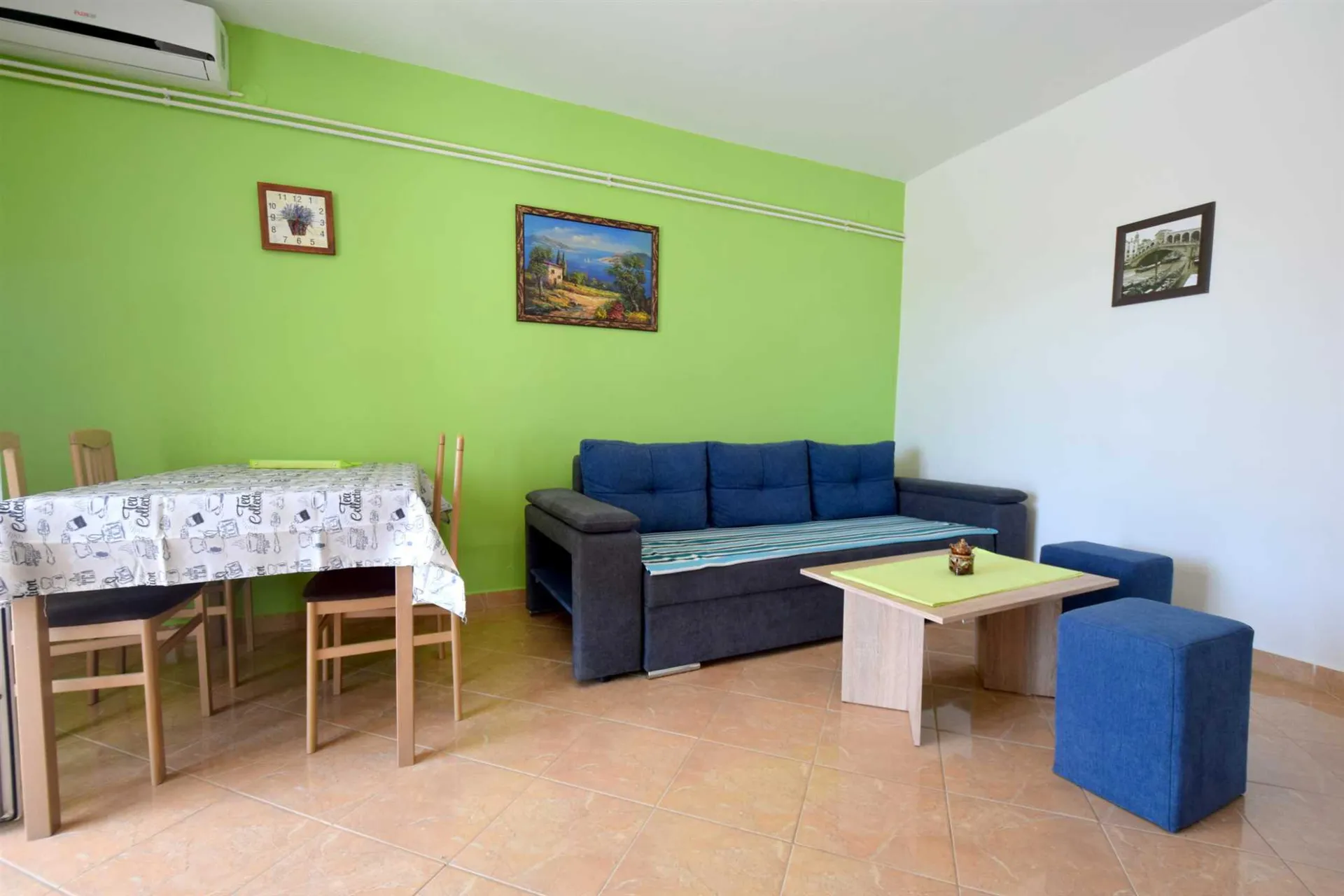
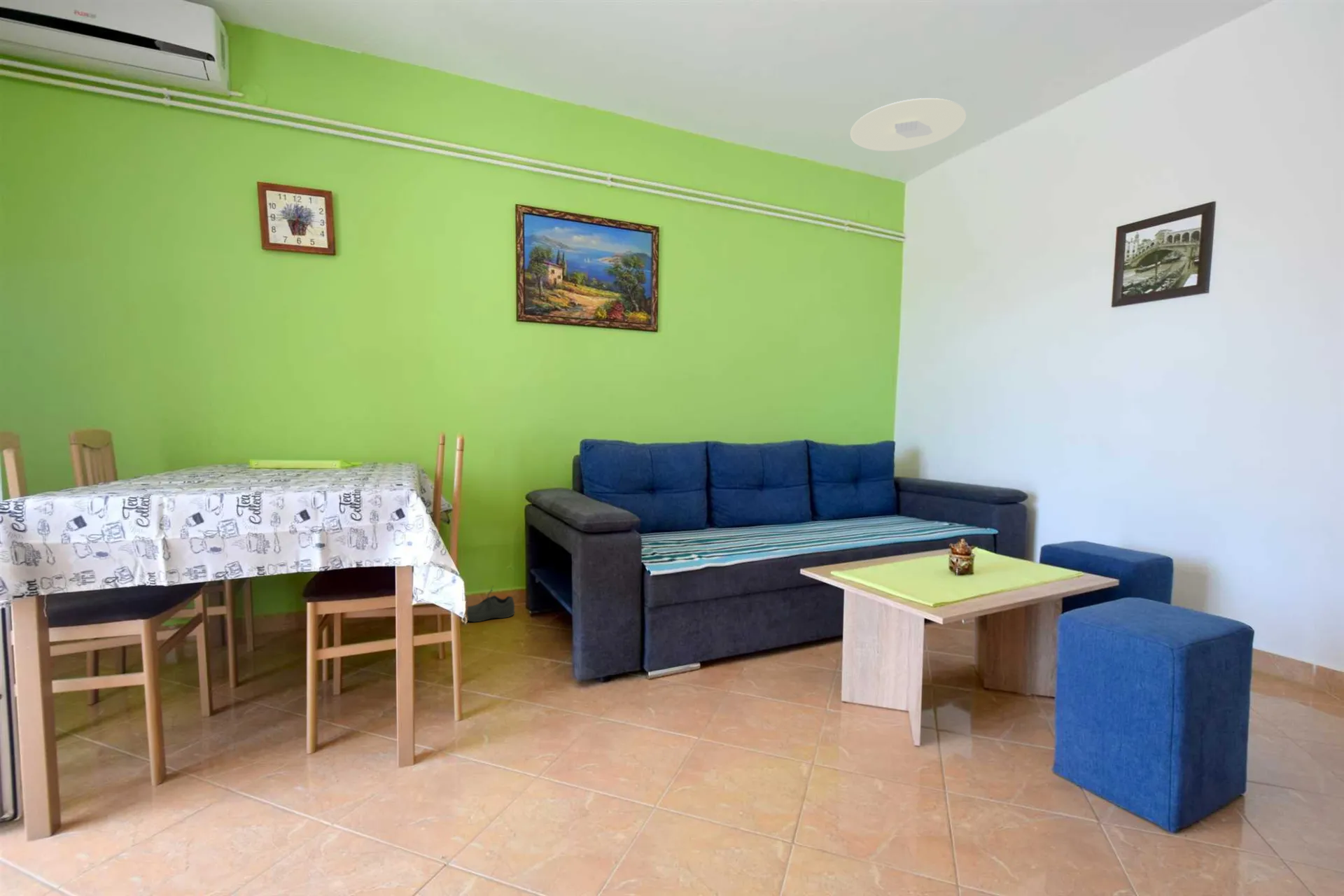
+ ceiling light [850,97,967,152]
+ shoe [466,584,515,623]
